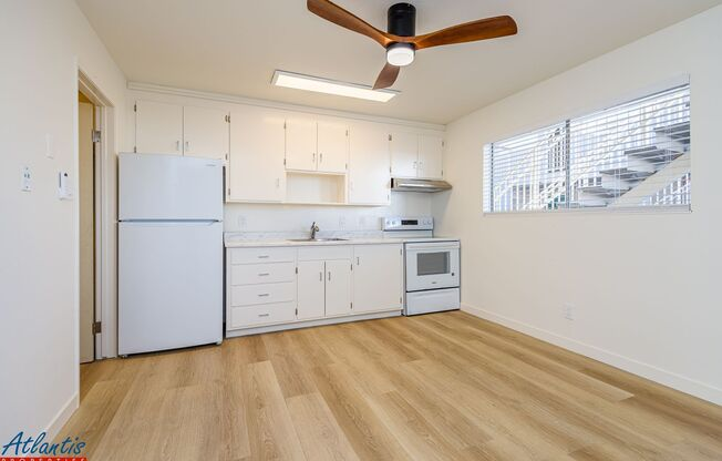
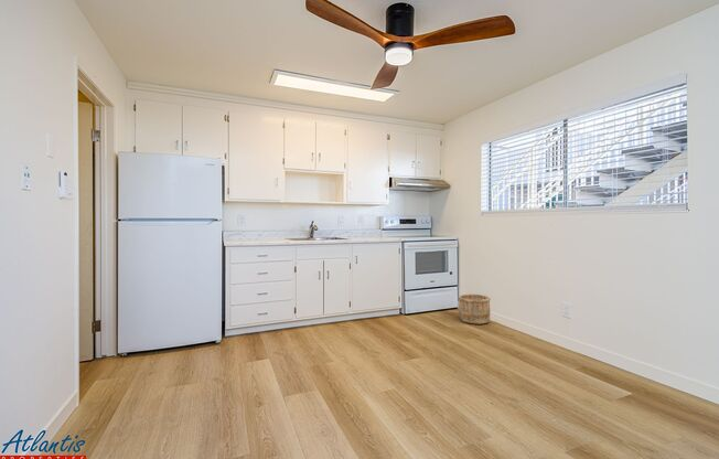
+ wooden bucket [457,293,492,325]
